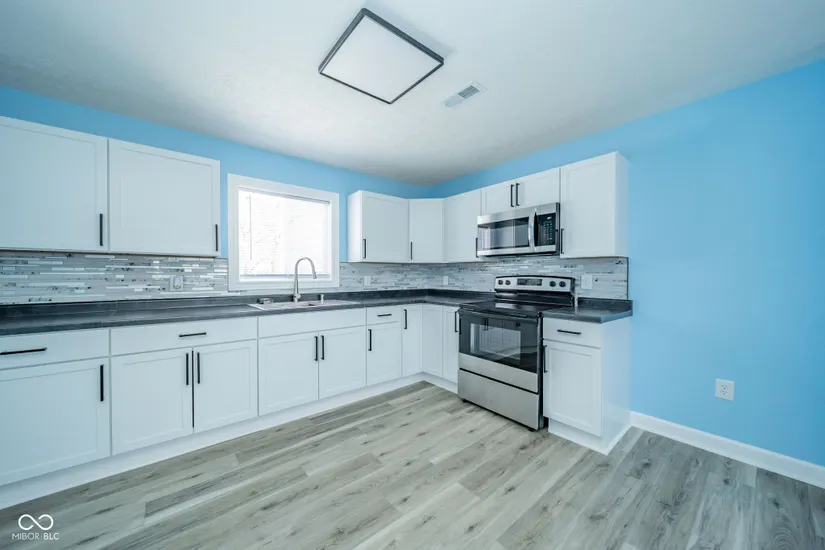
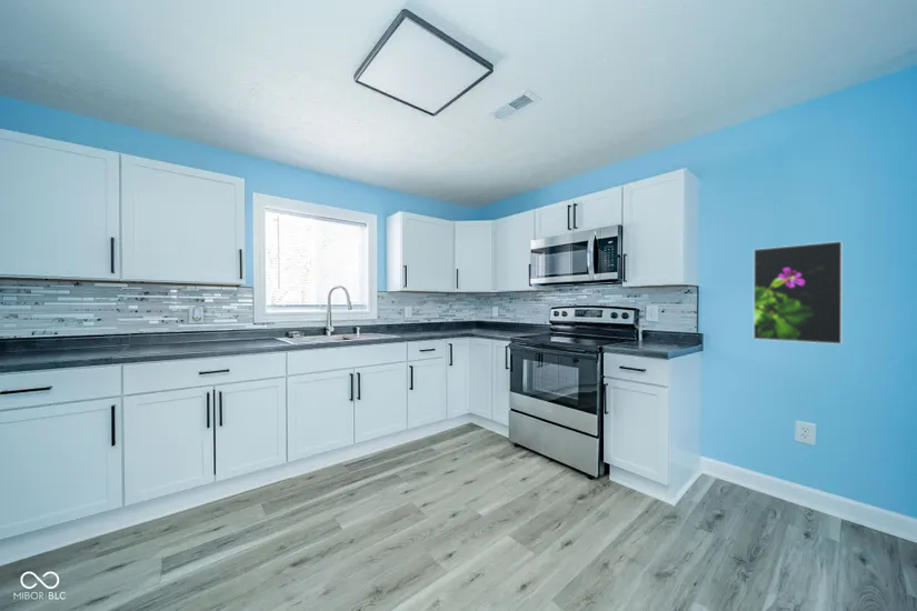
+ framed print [752,240,844,345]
